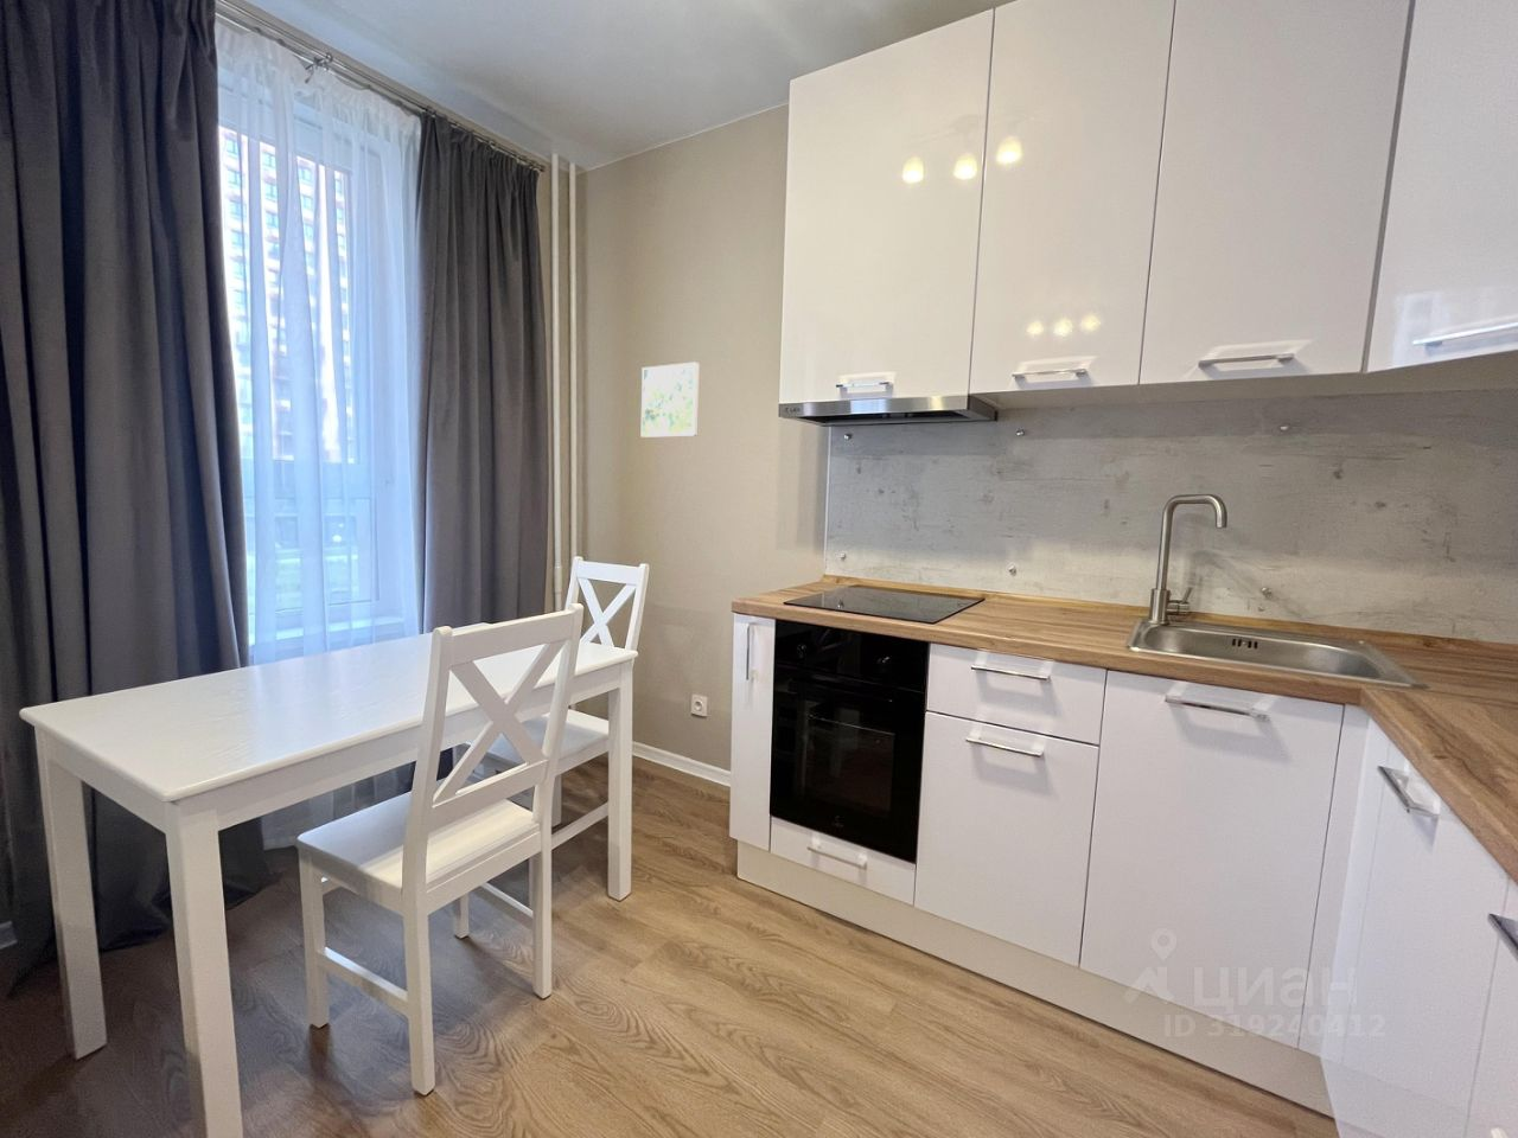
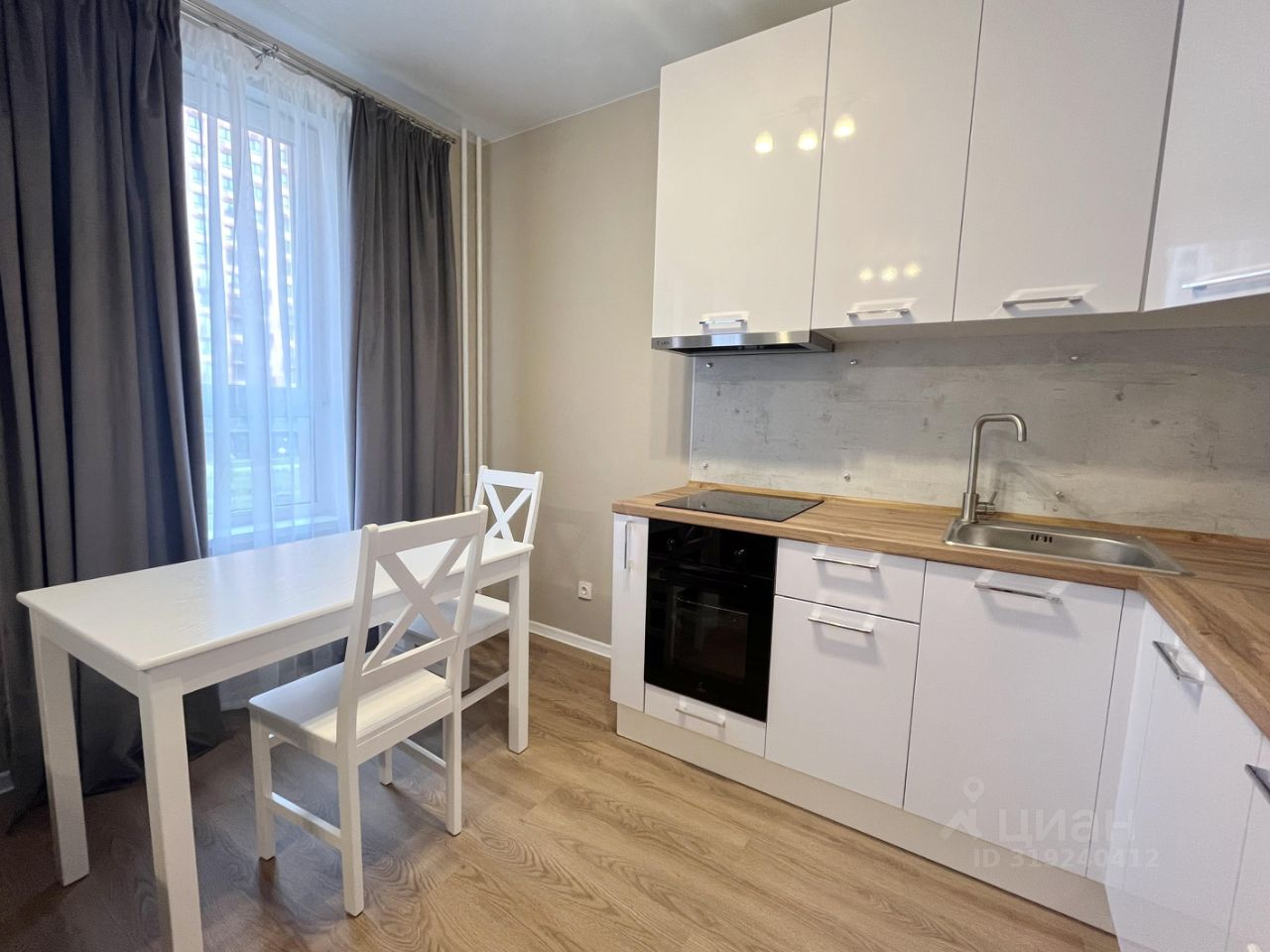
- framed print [641,361,700,439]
